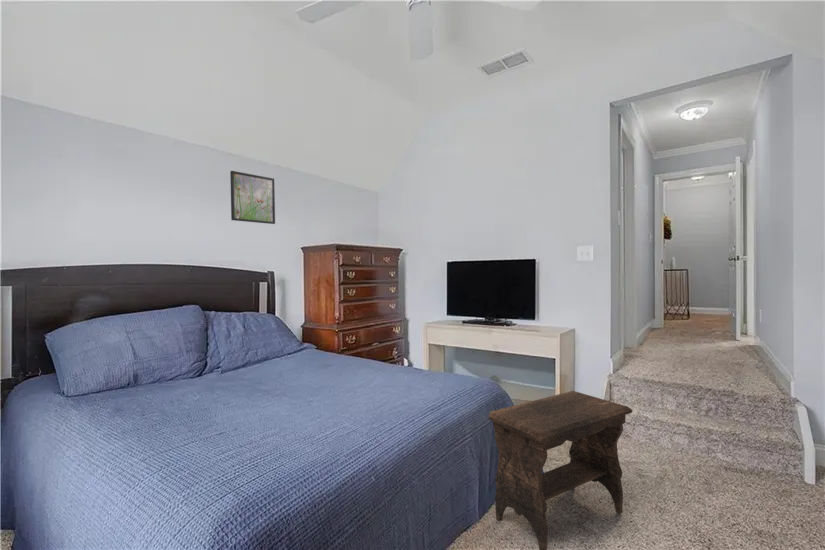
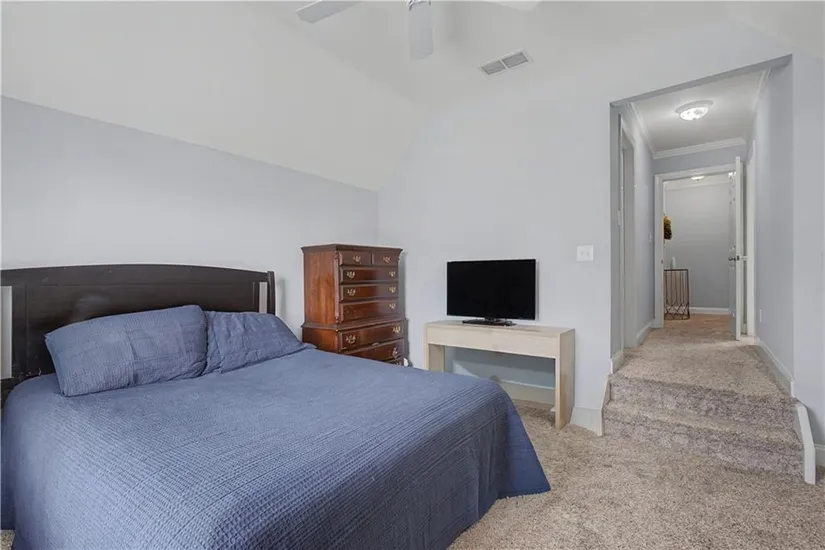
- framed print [229,170,276,225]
- footstool [488,390,633,550]
